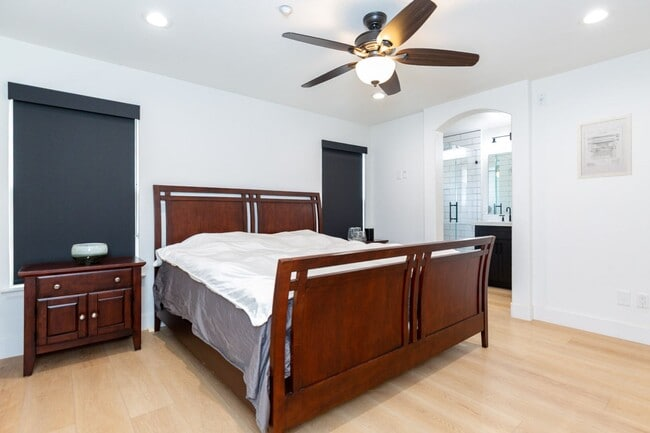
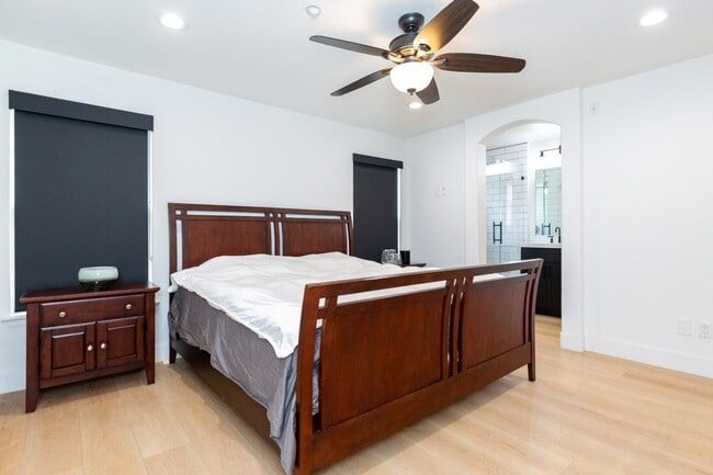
- wall art [576,113,633,180]
